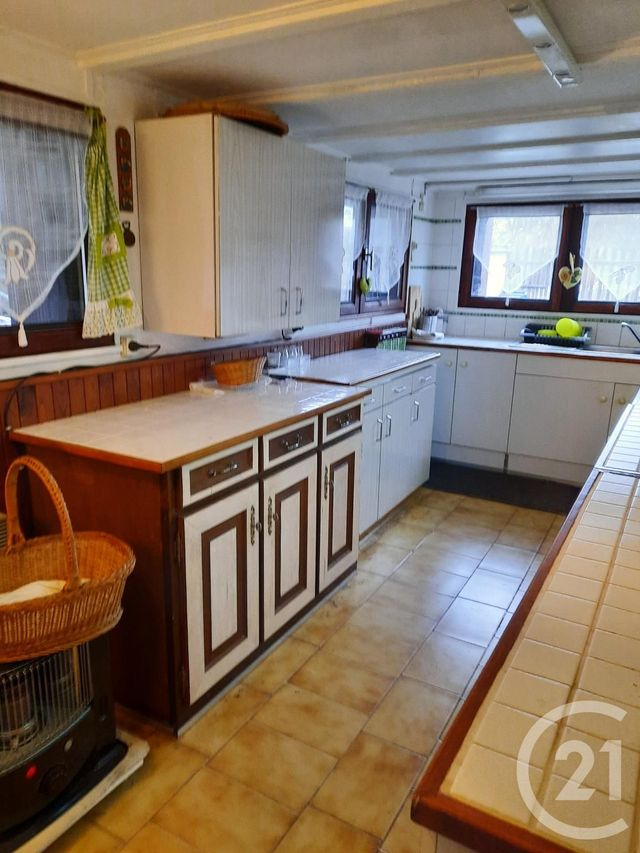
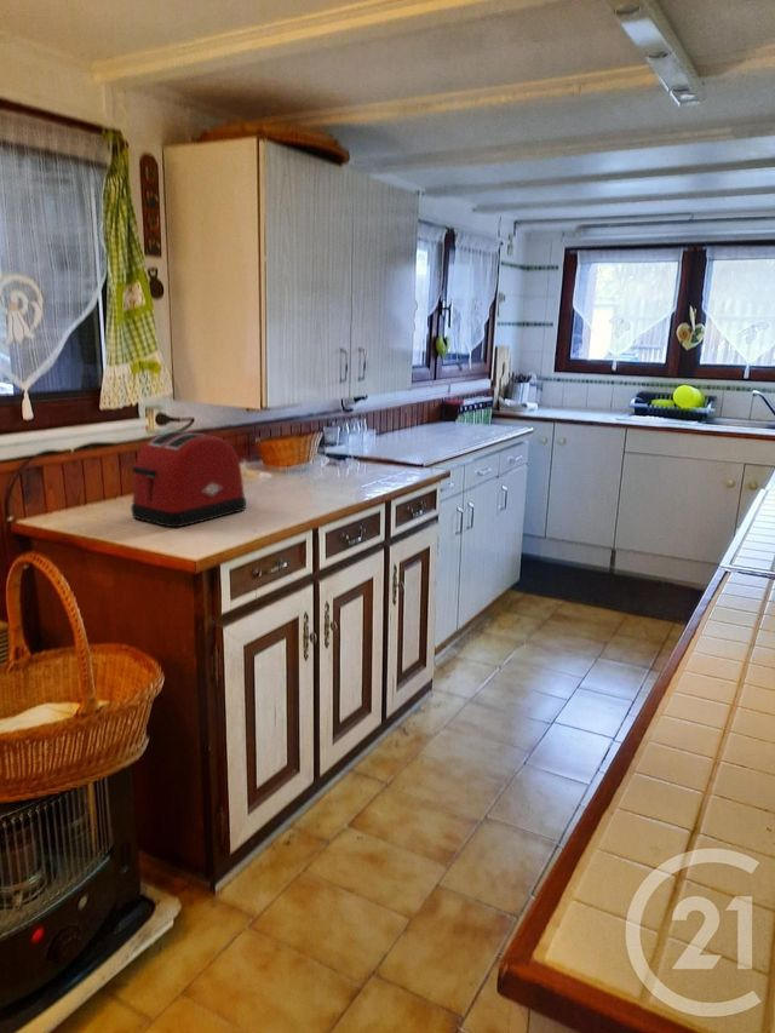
+ toaster [130,430,247,528]
